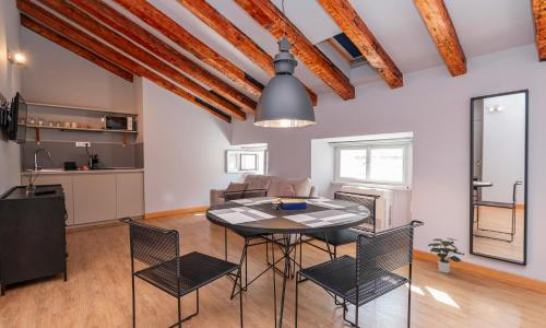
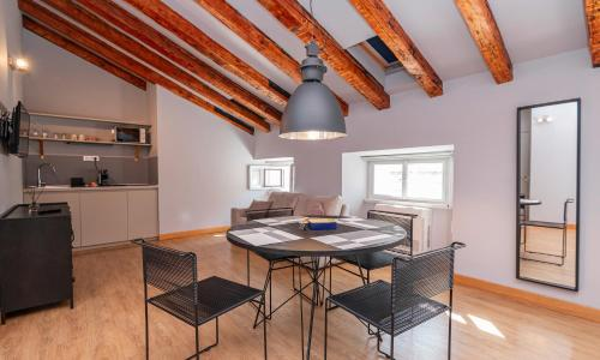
- potted plant [427,237,465,274]
